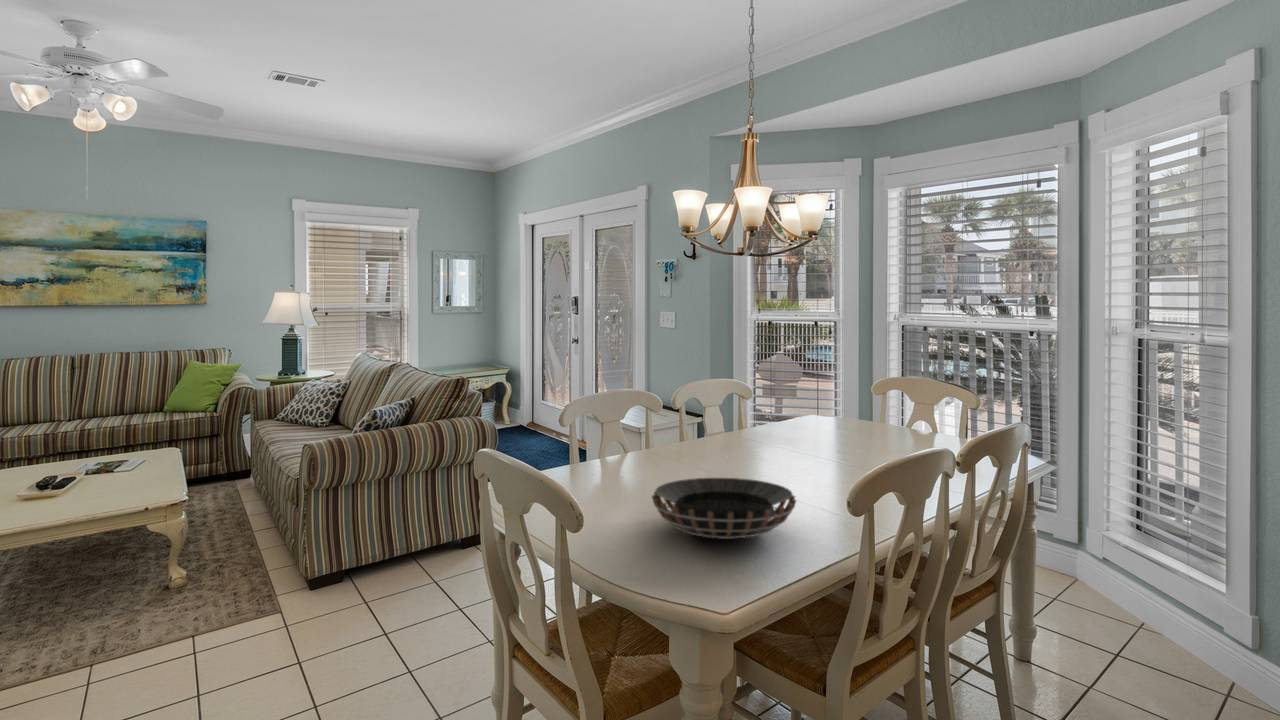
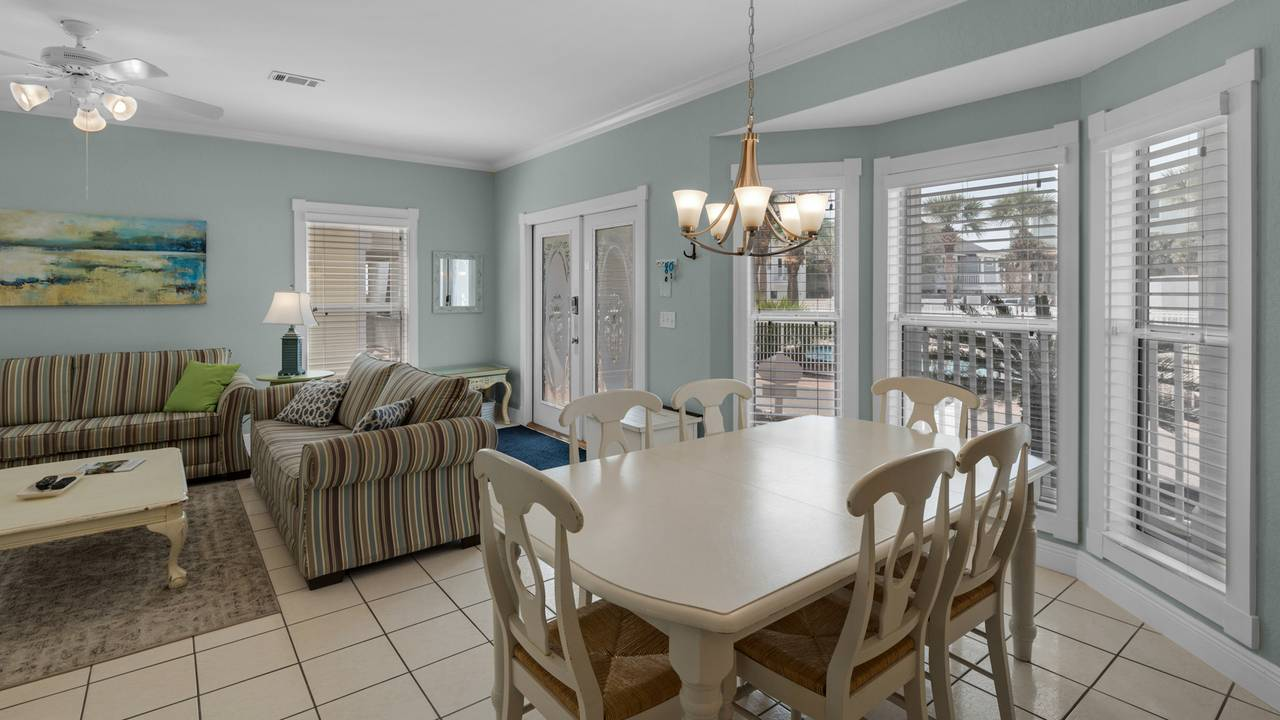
- decorative bowl [650,477,798,540]
